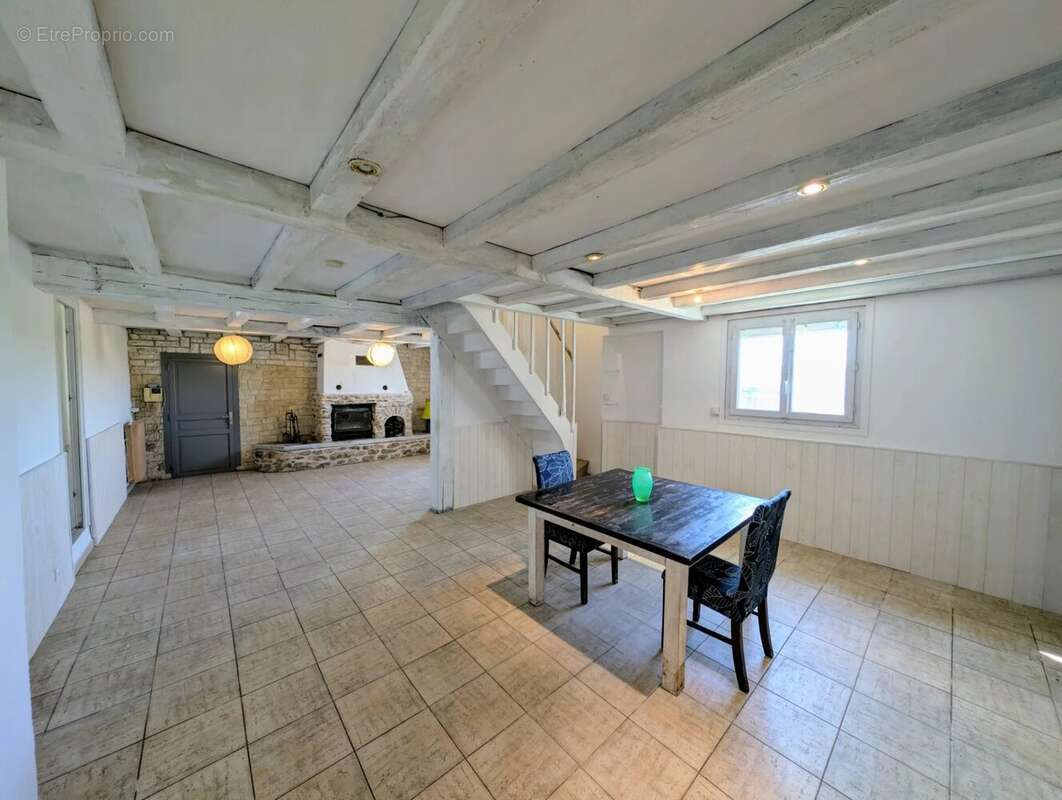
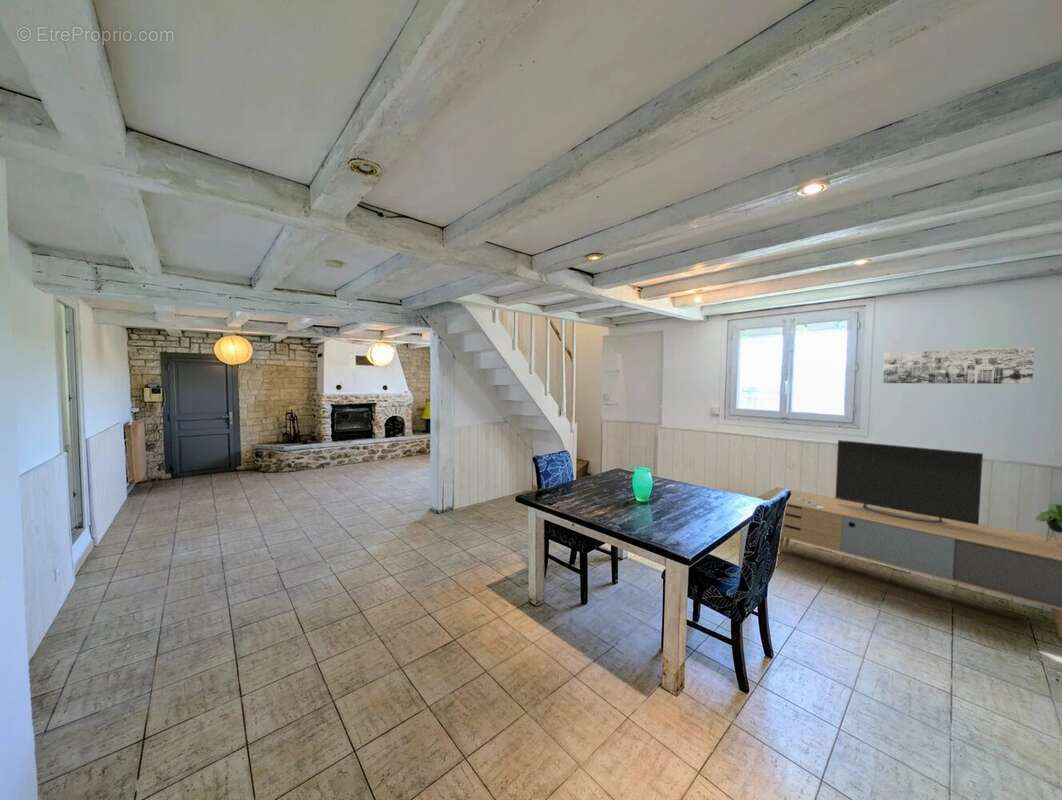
+ wall art [882,345,1036,385]
+ media console [756,439,1062,638]
